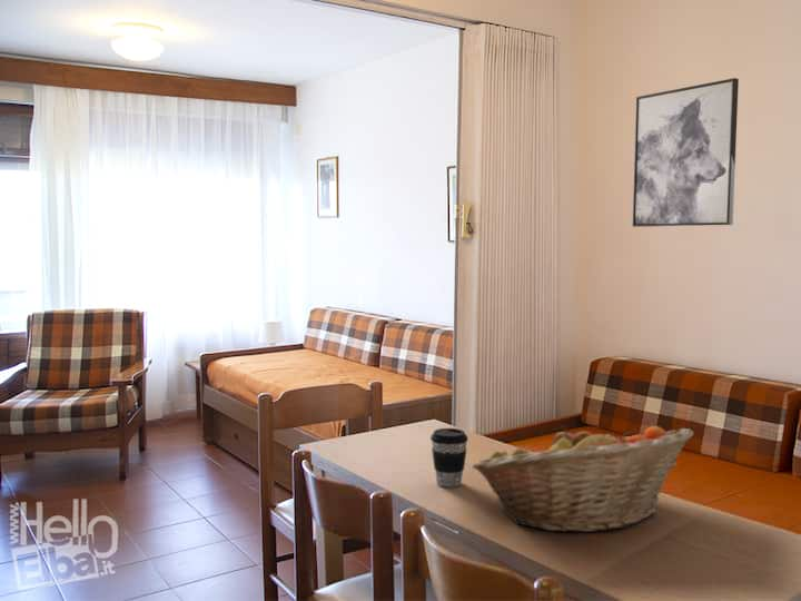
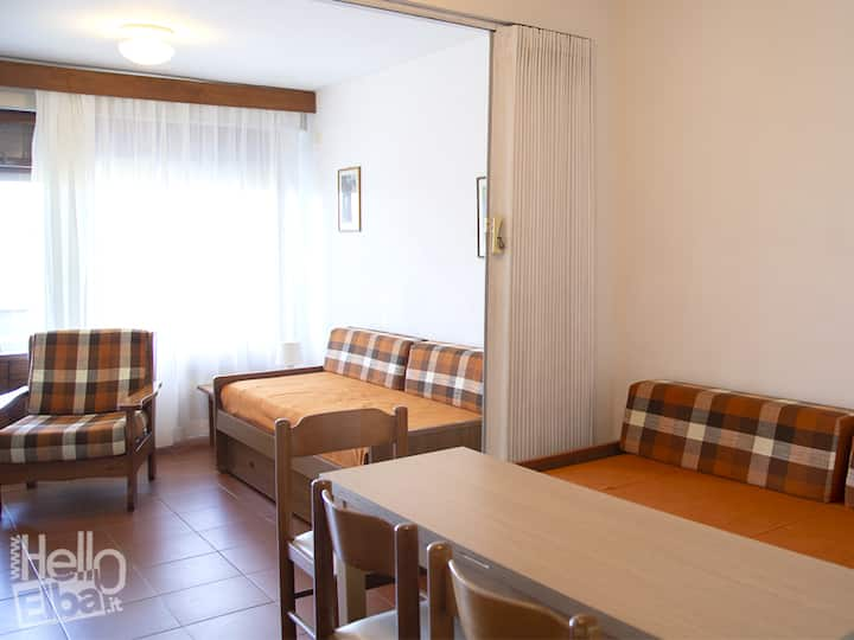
- coffee cup [429,427,469,489]
- fruit basket [472,424,694,533]
- wall art [632,77,740,228]
